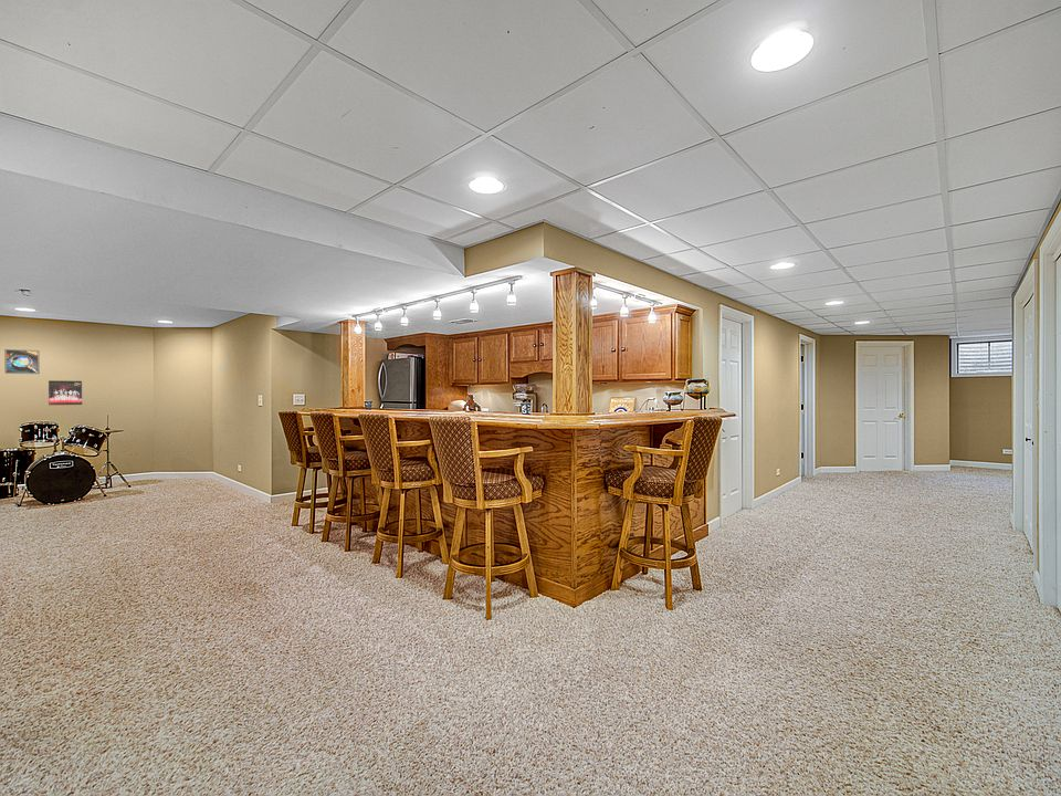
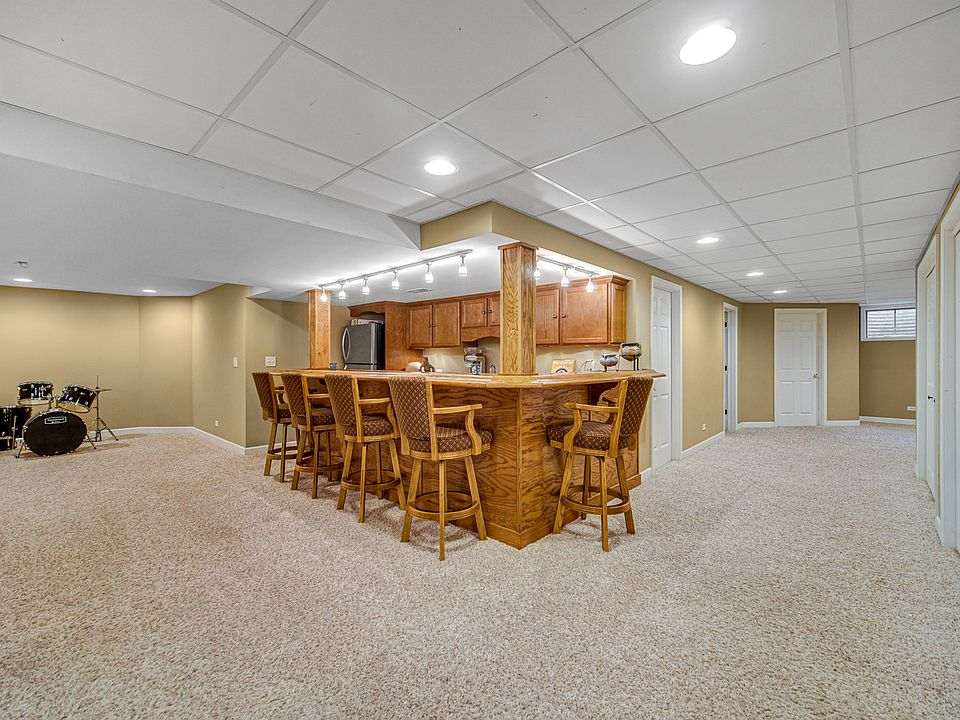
- album cover [48,379,83,406]
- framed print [3,348,41,375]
